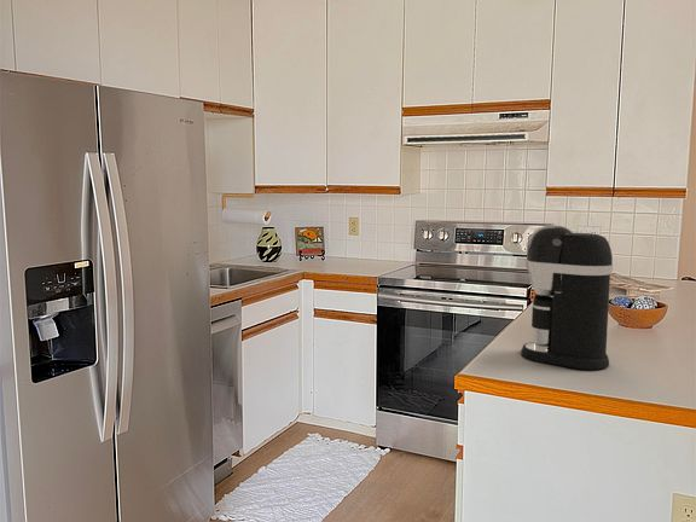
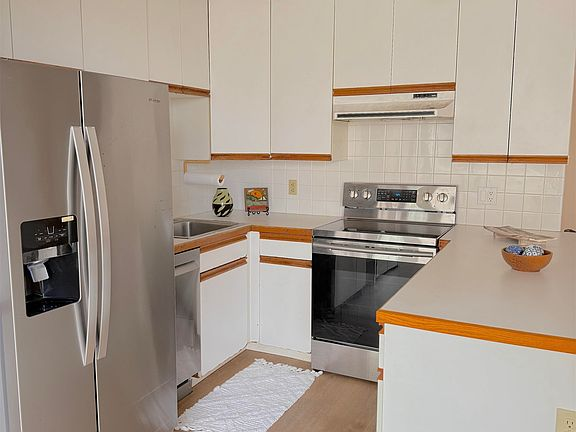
- coffee maker [520,225,614,371]
